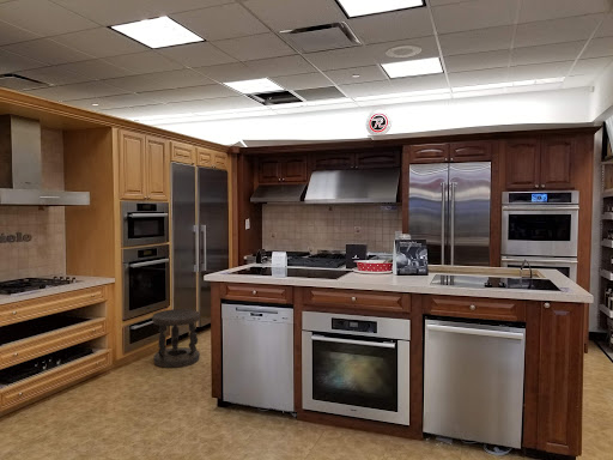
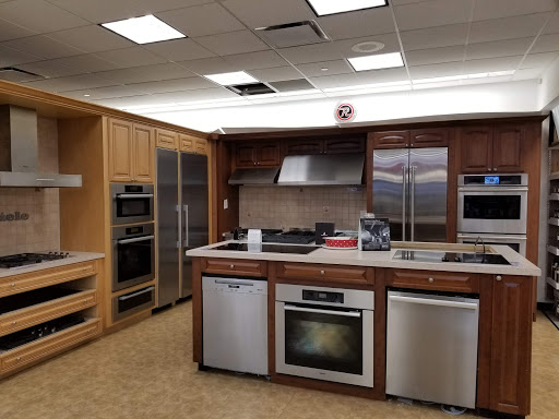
- stool [151,308,201,369]
